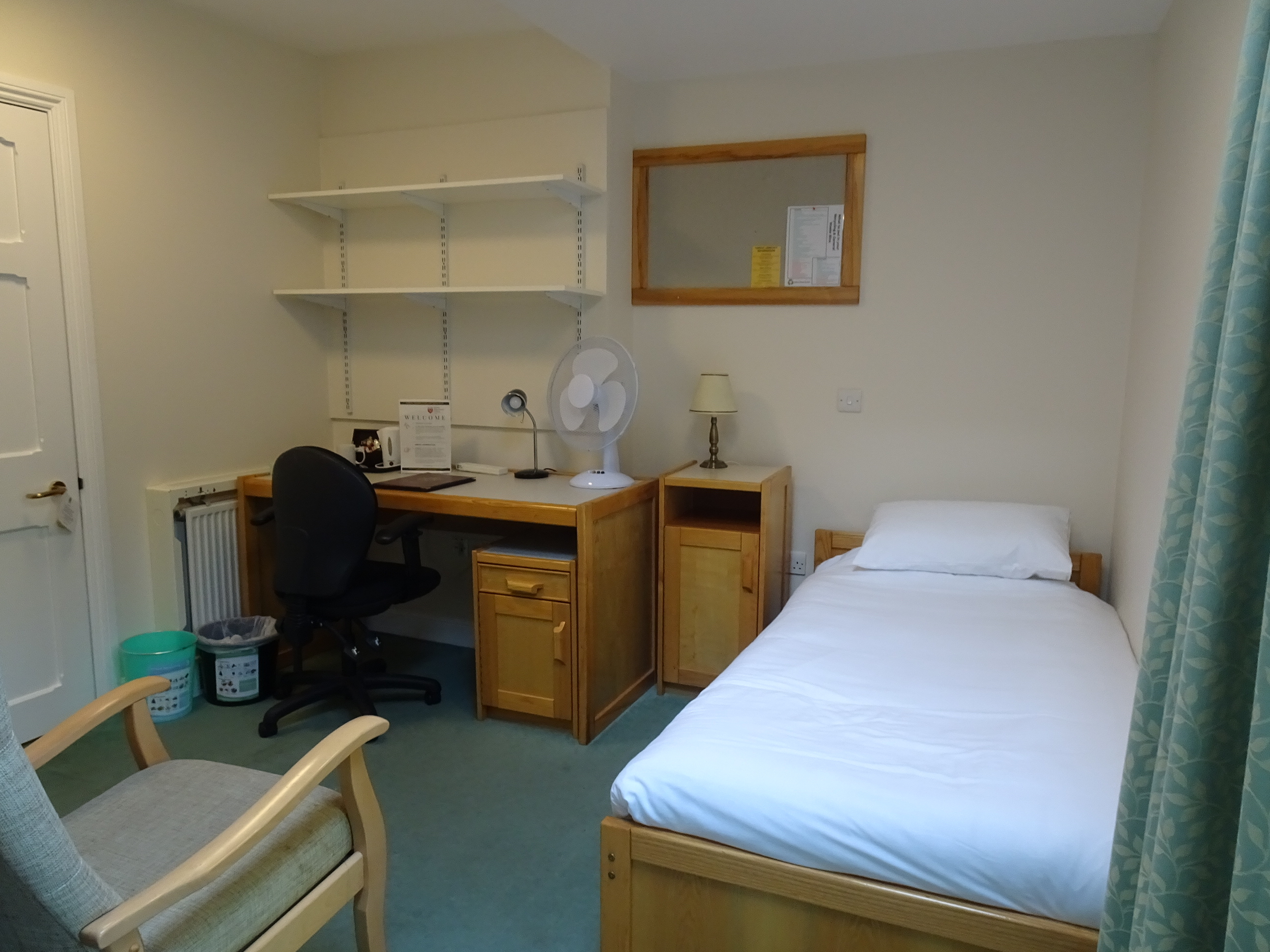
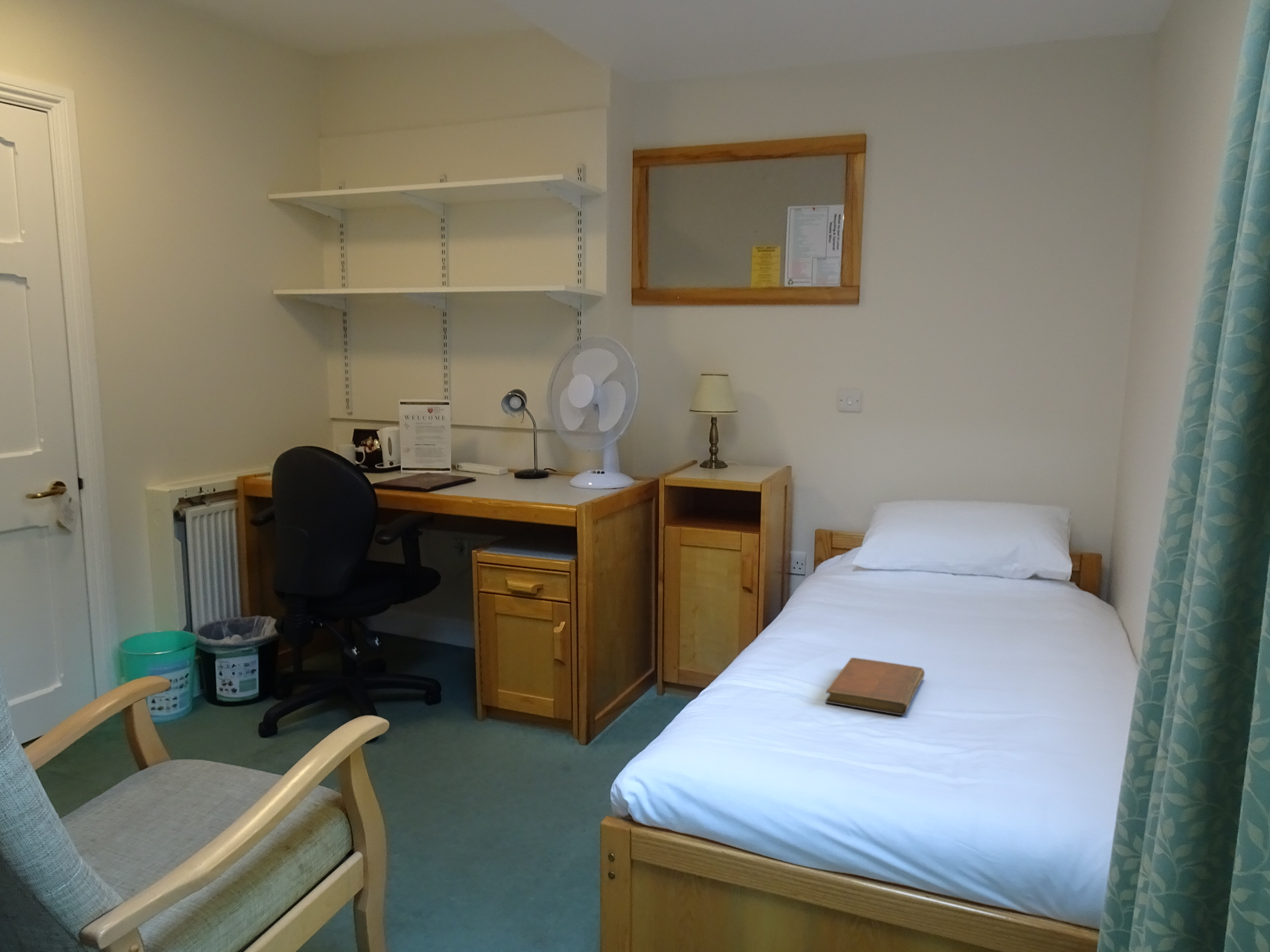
+ notebook [825,657,925,716]
